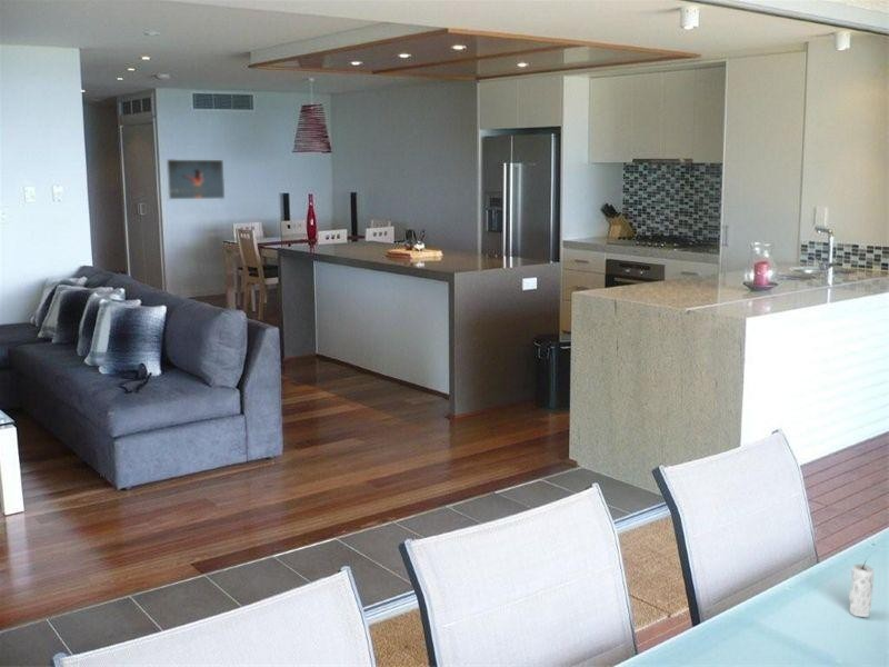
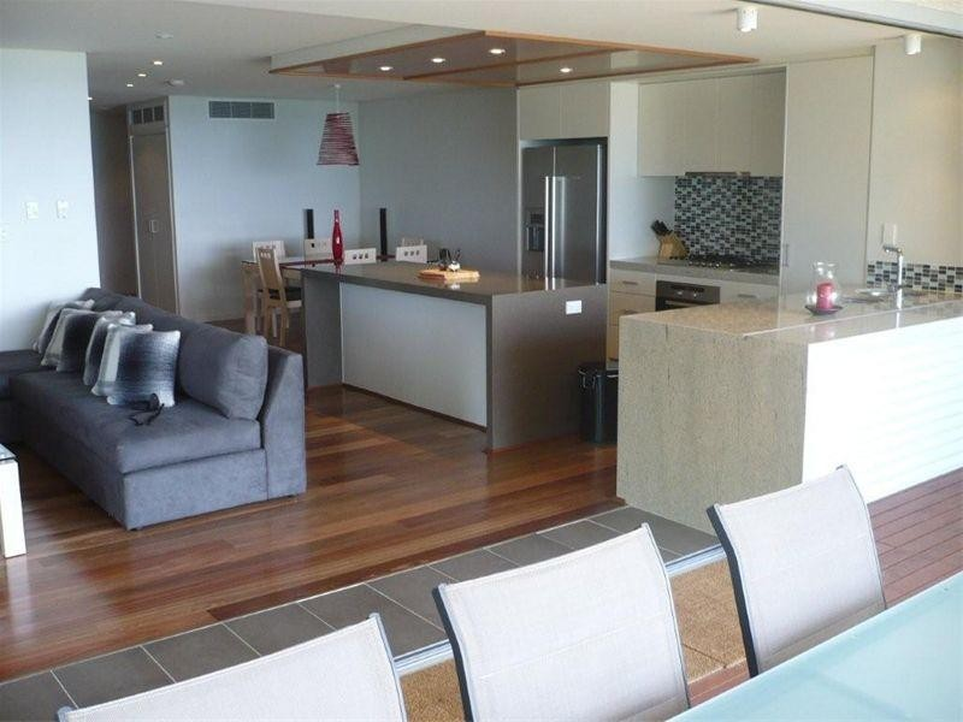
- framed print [166,158,226,200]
- candle [848,559,875,618]
